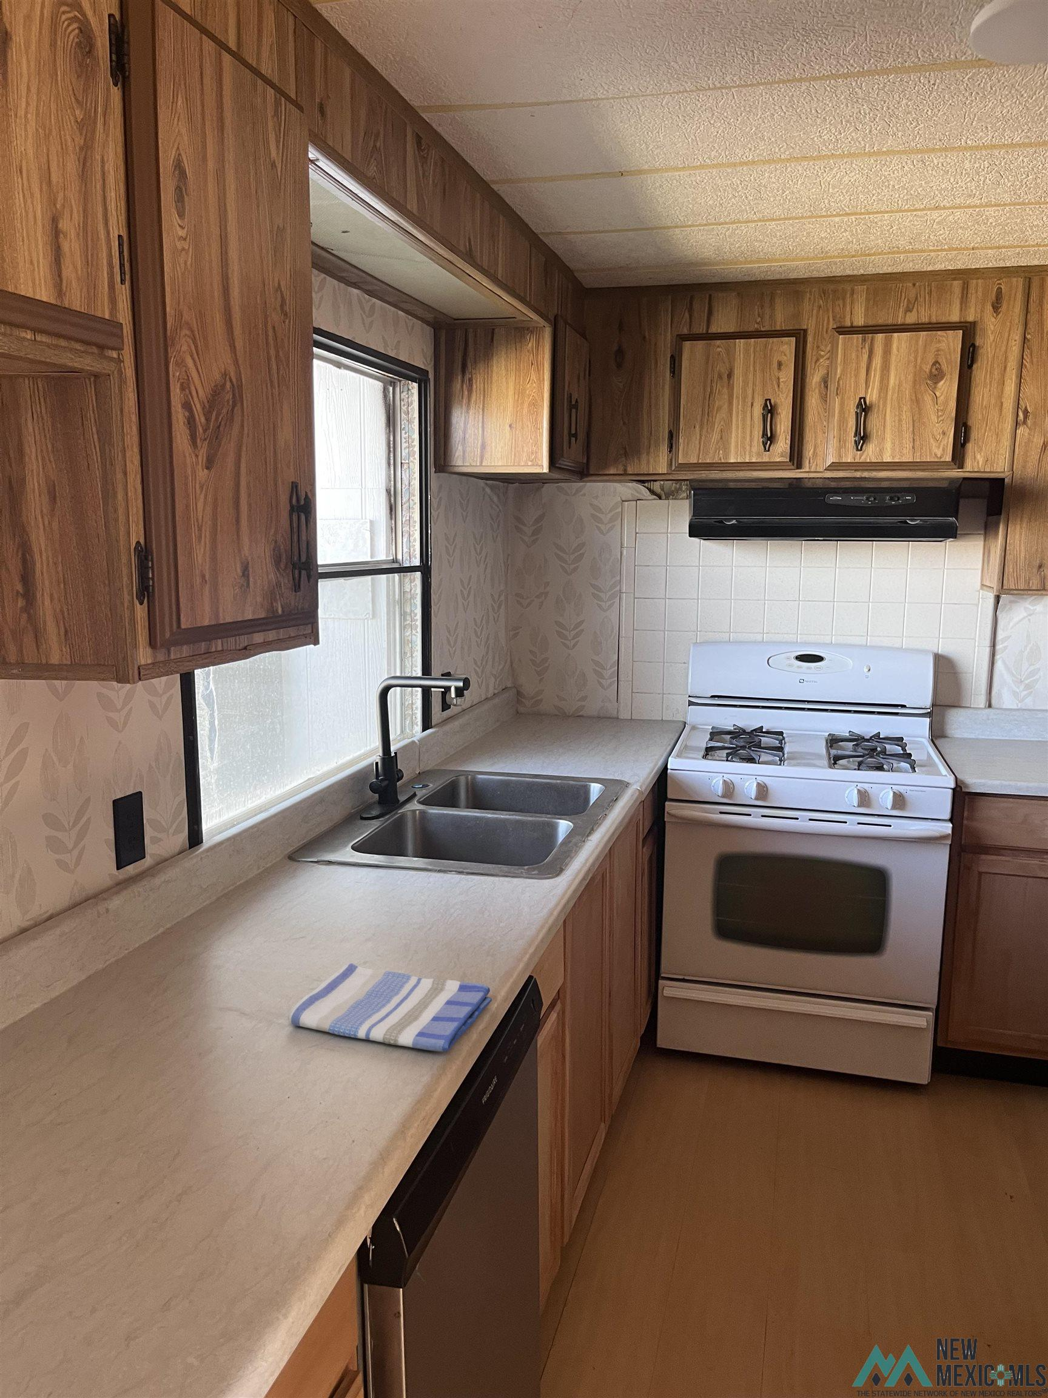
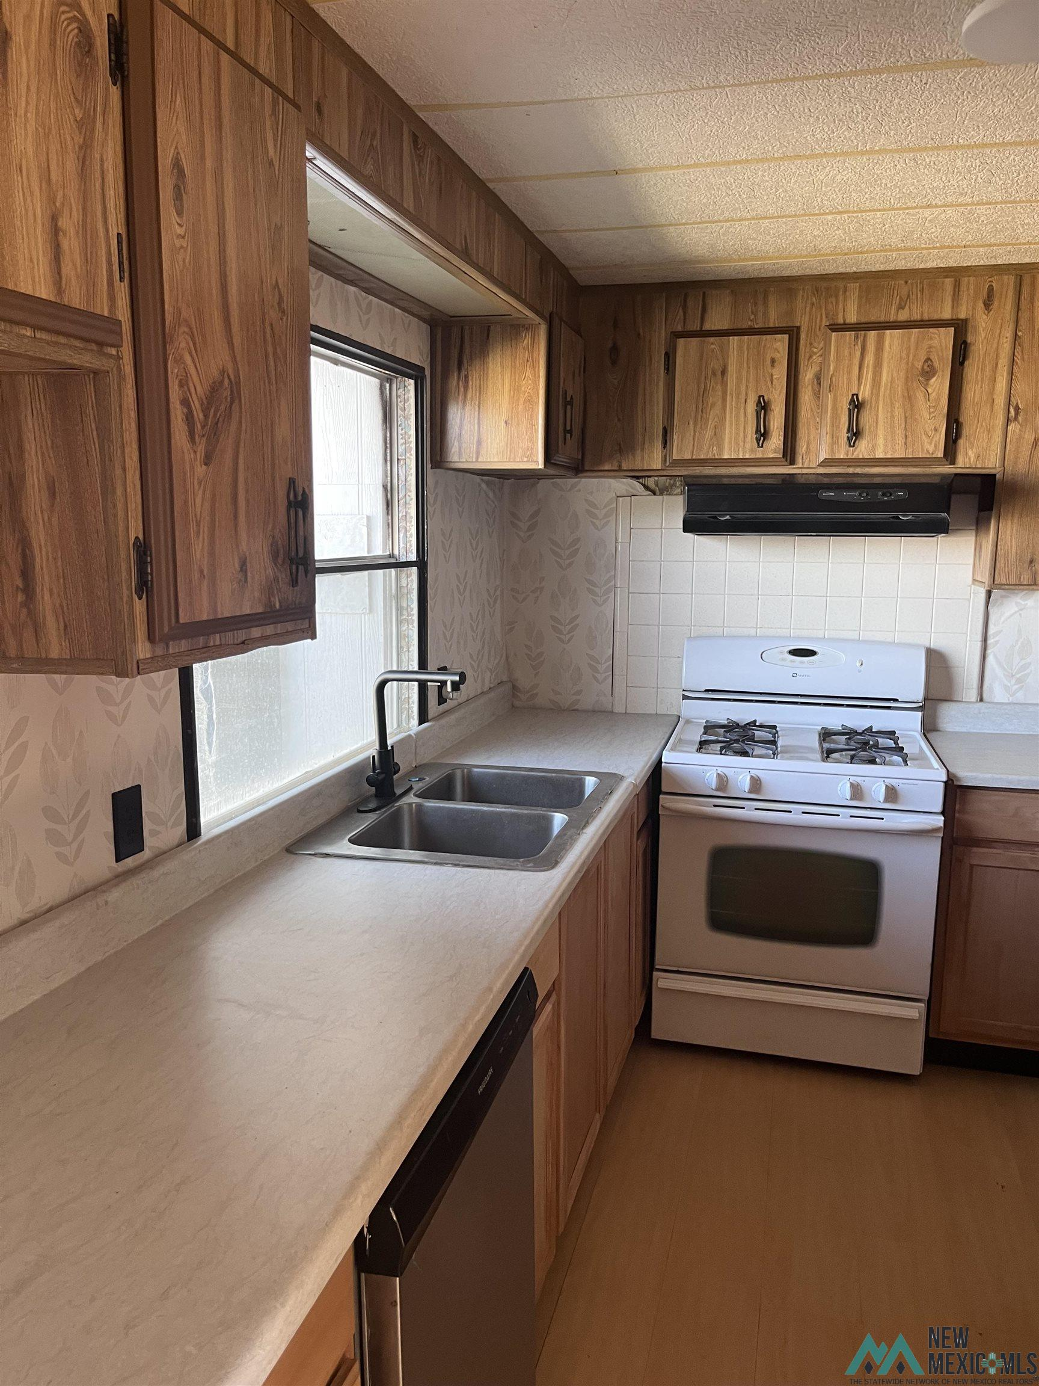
- dish towel [287,962,492,1052]
